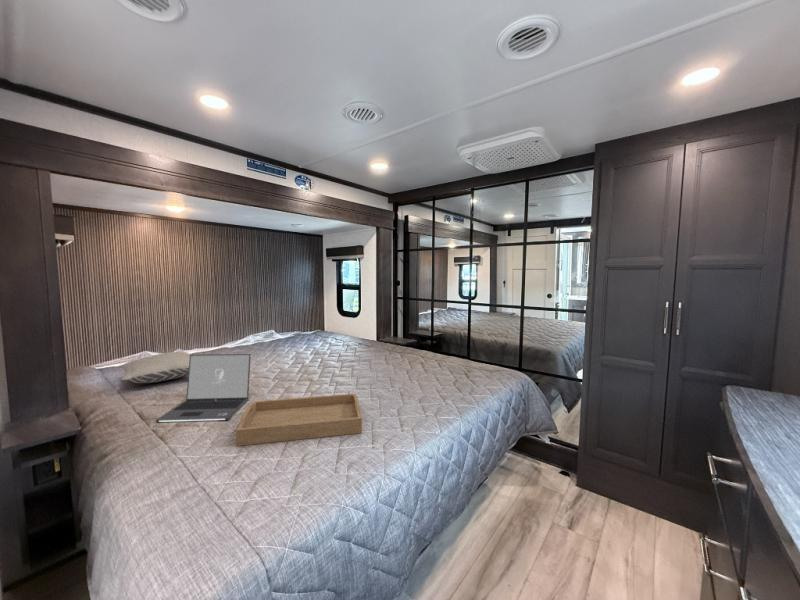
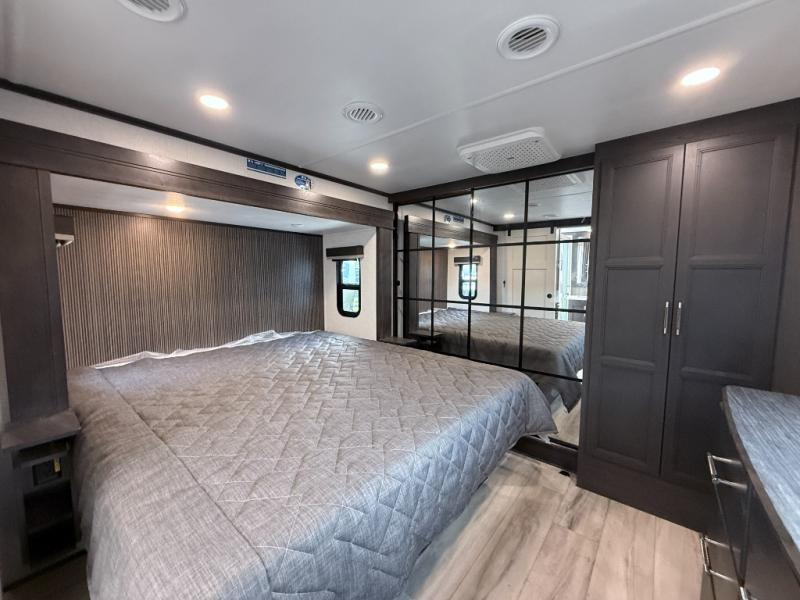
- pillow [119,351,192,384]
- laptop [155,353,252,423]
- serving tray [235,393,363,447]
